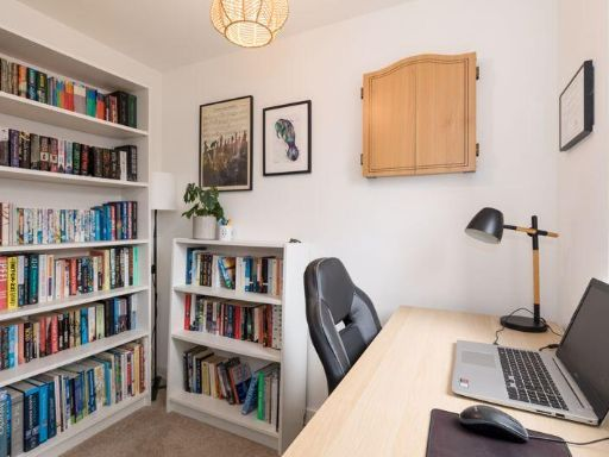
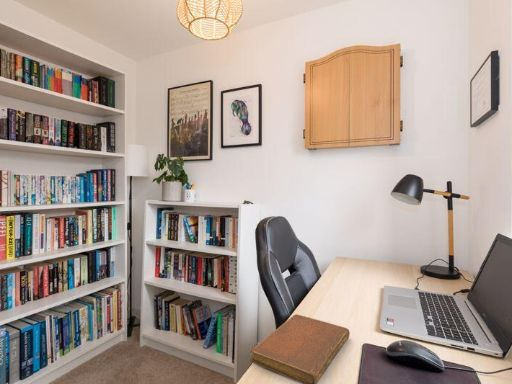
+ notebook [249,313,351,384]
